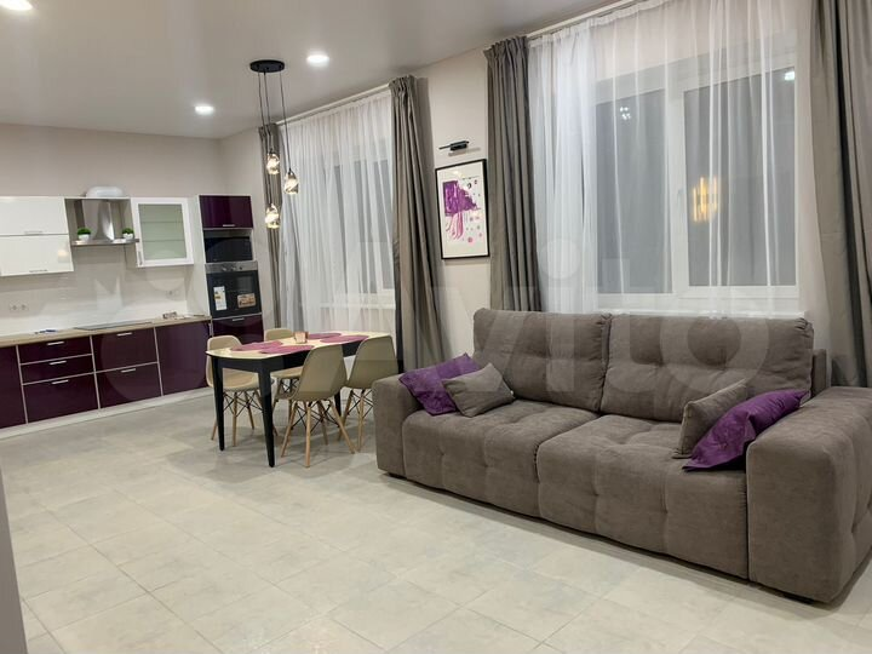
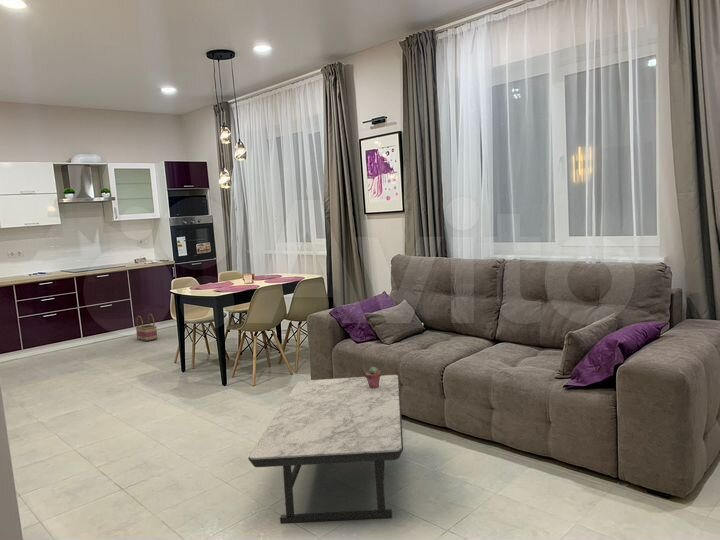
+ potted succulent [364,366,382,388]
+ coffee table [247,374,404,525]
+ basket [135,313,158,342]
